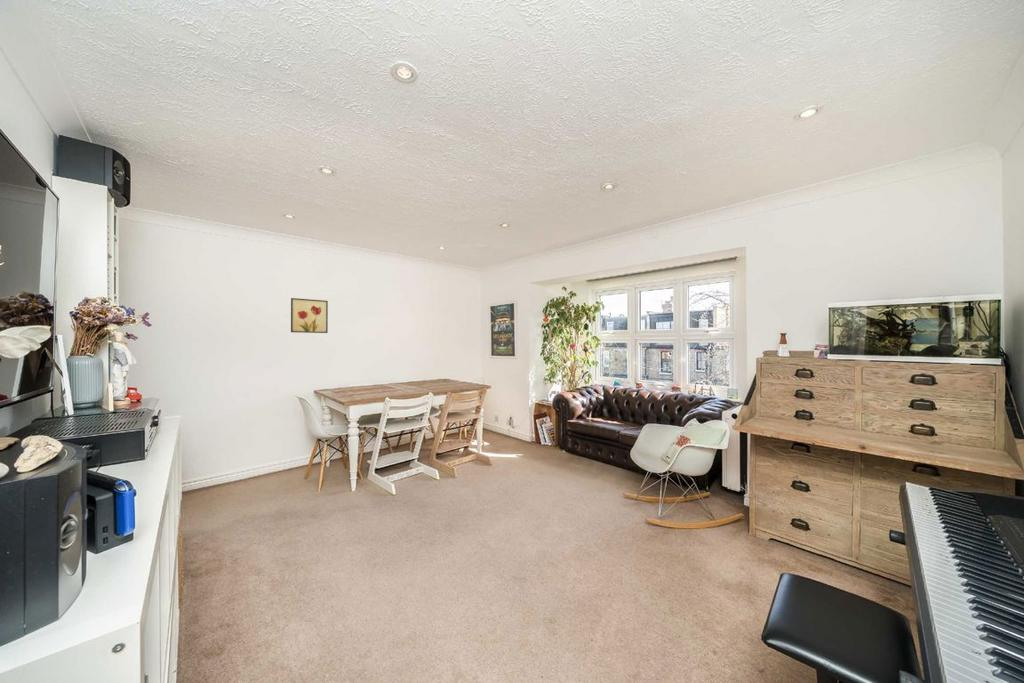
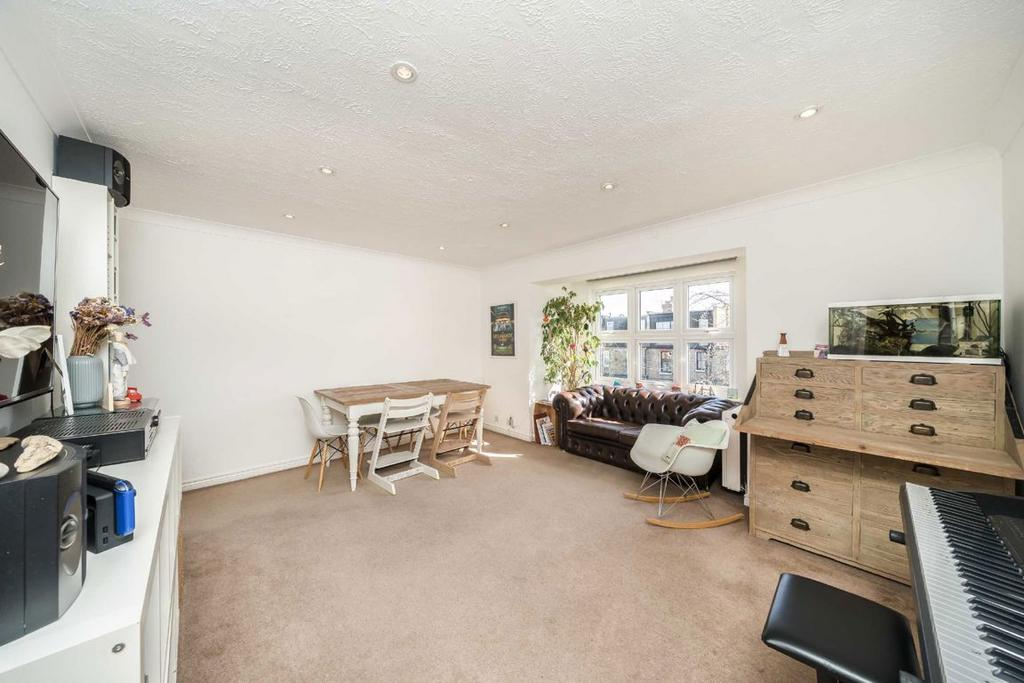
- wall art [290,297,329,334]
